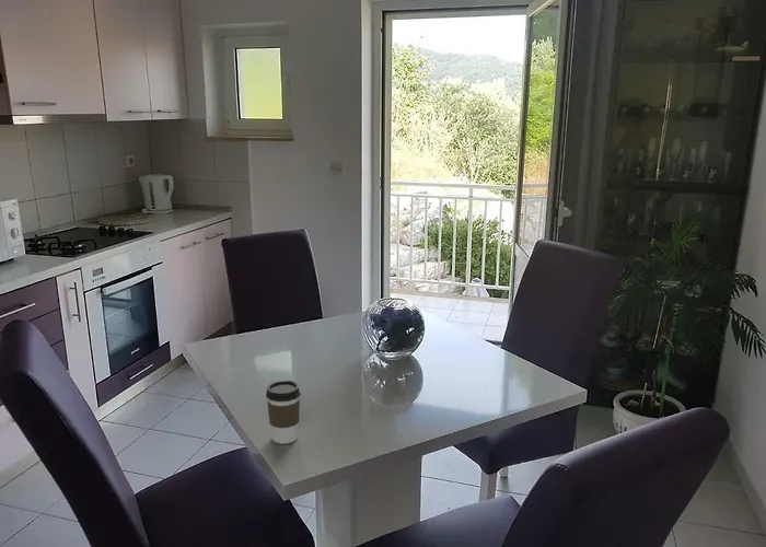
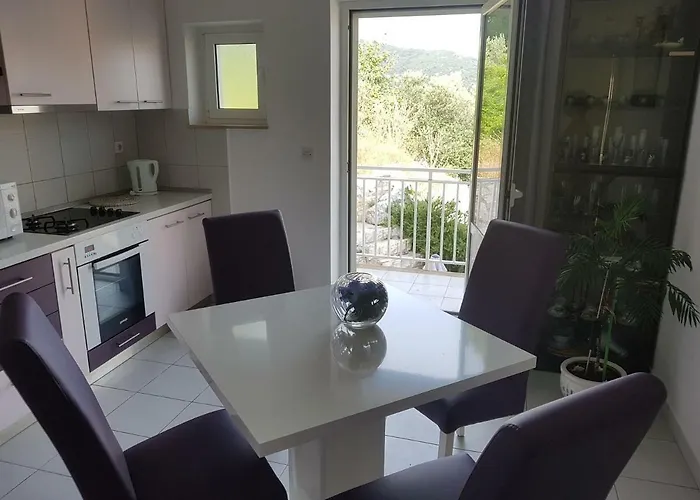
- coffee cup [265,380,302,445]
